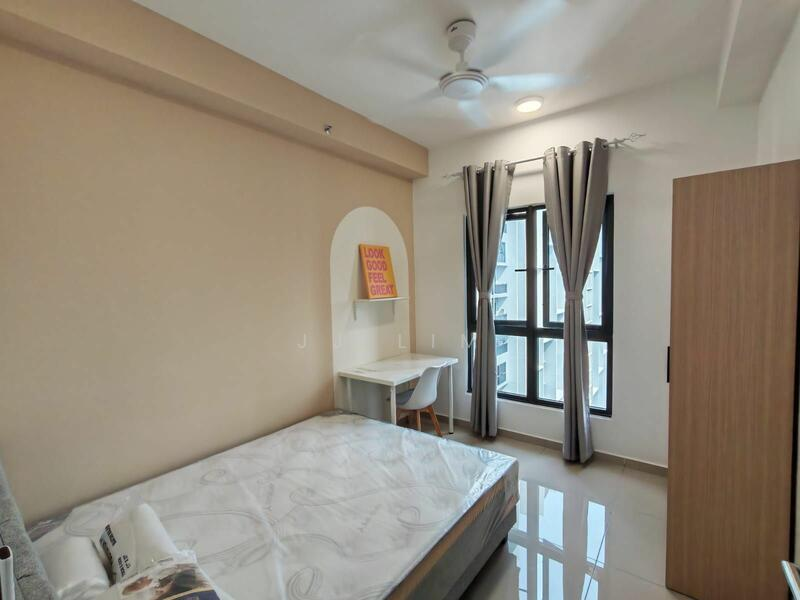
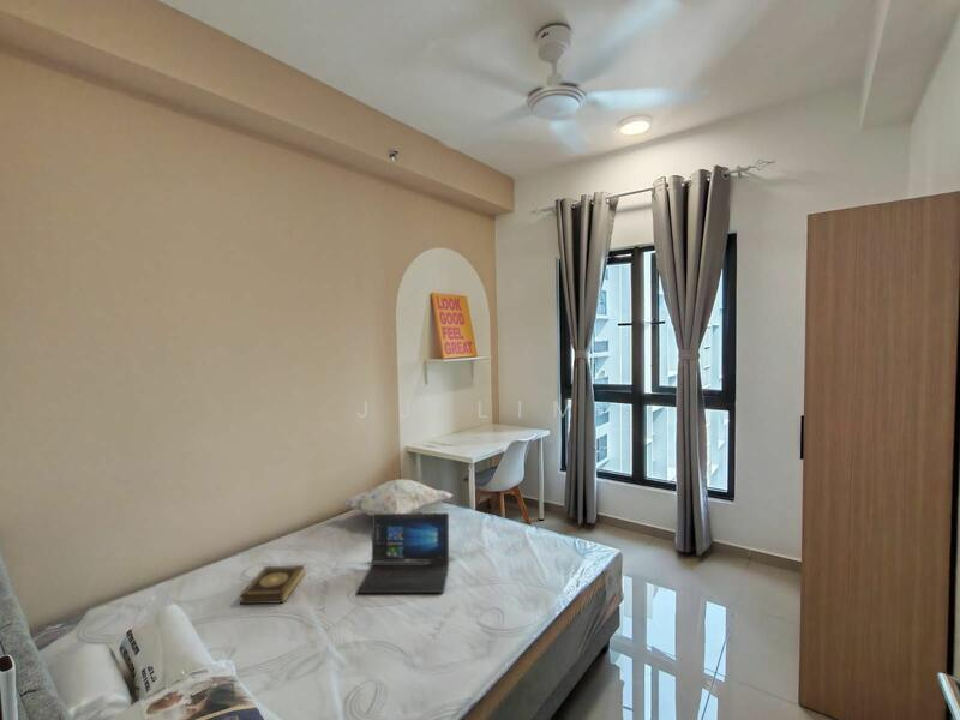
+ book [239,564,306,605]
+ laptop [356,512,450,594]
+ decorative pillow [340,478,454,517]
